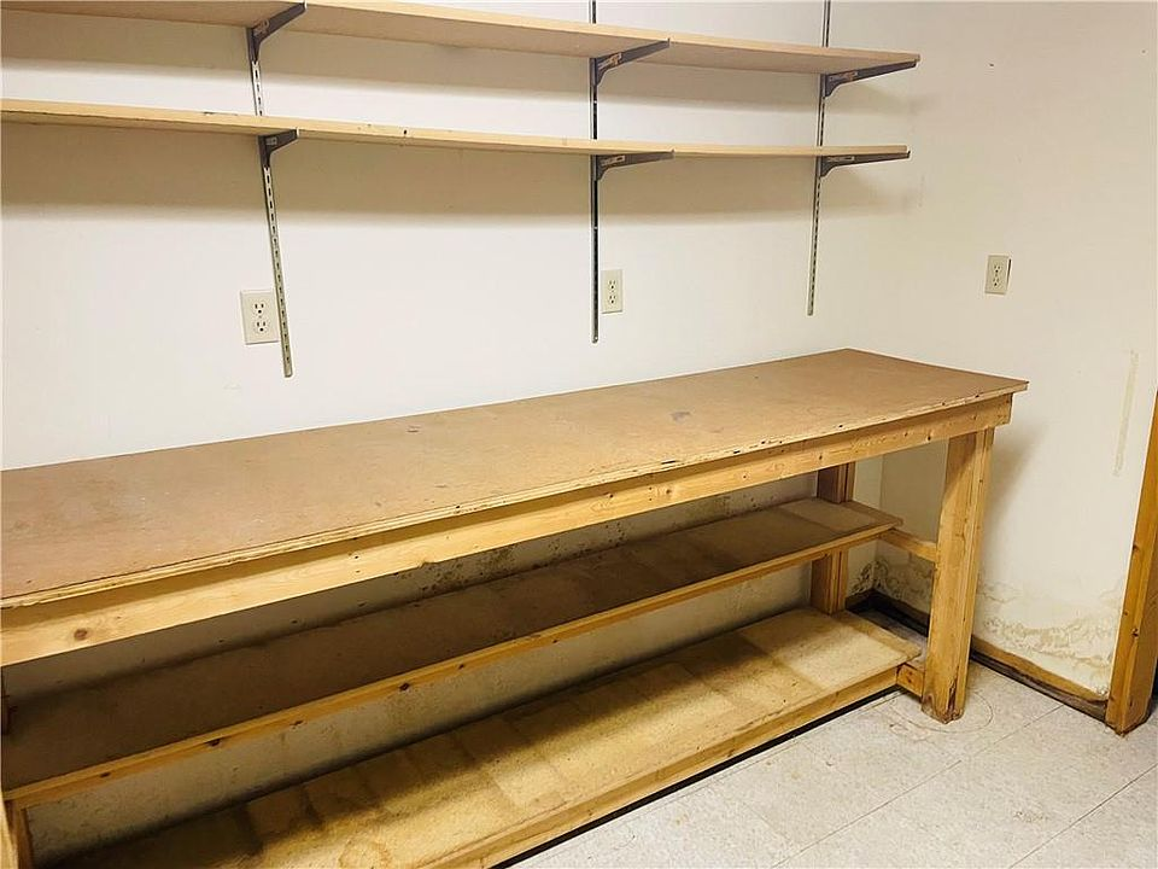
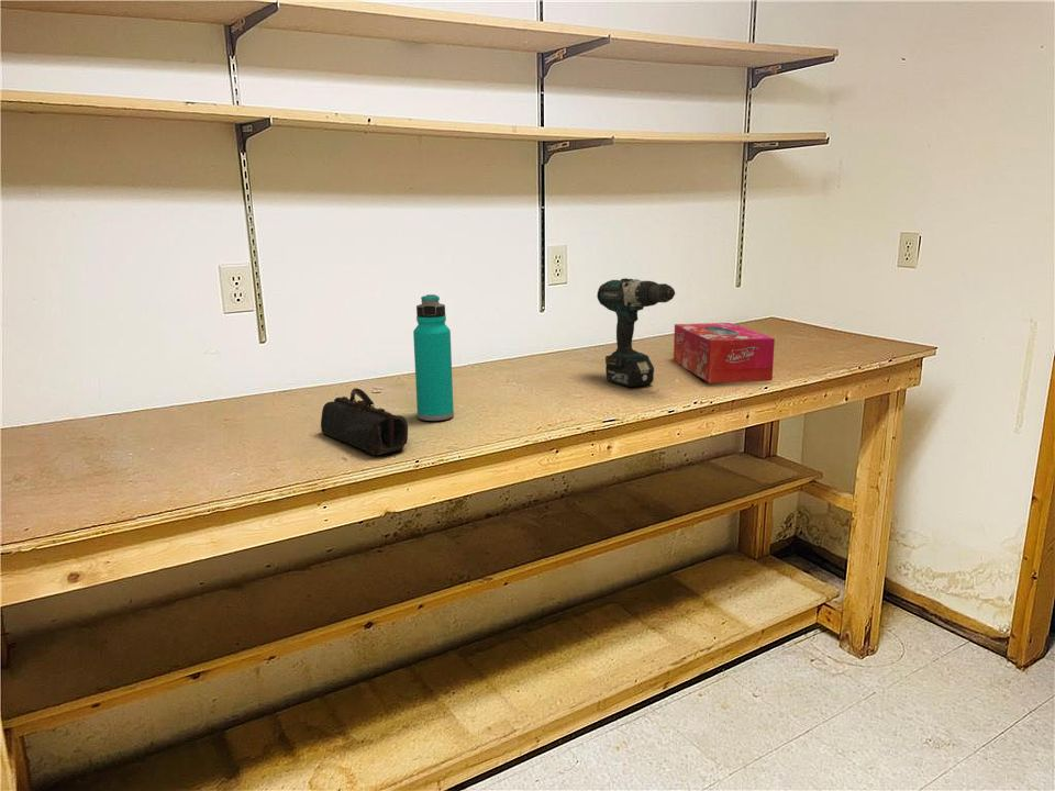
+ tissue box [673,322,776,383]
+ power drill [596,277,676,388]
+ water bottle [412,293,455,422]
+ pencil case [320,387,409,456]
